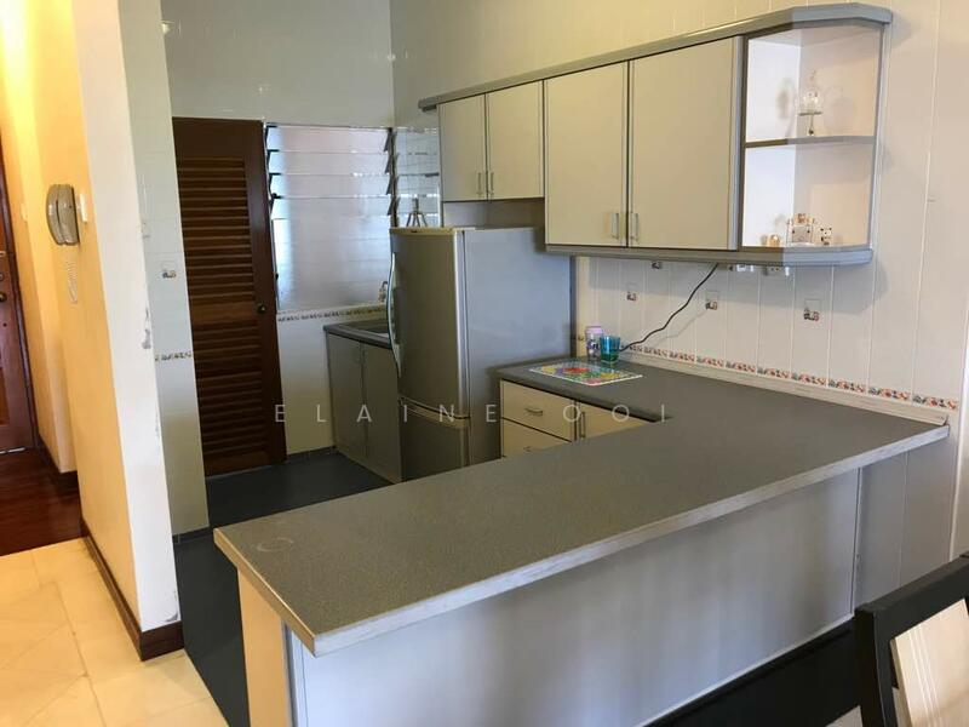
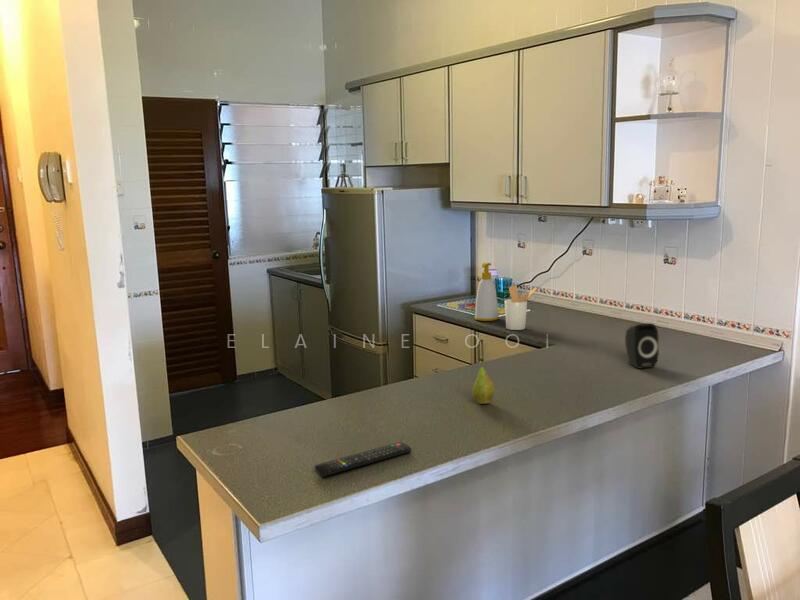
+ remote control [314,441,412,477]
+ speaker [624,322,660,370]
+ utensil holder [504,284,538,331]
+ fruit [471,361,496,405]
+ soap bottle [474,262,500,322]
